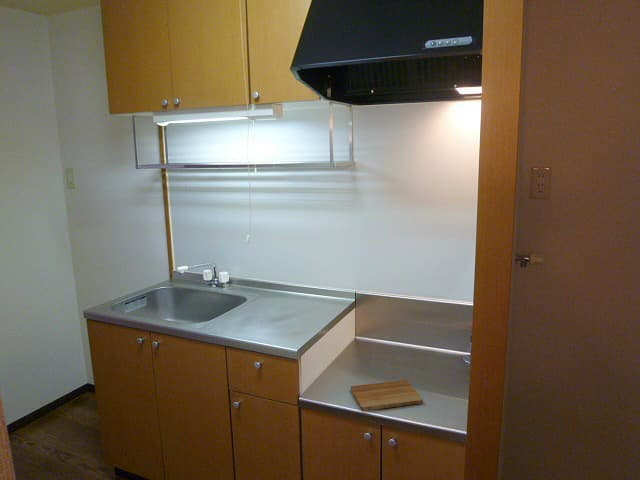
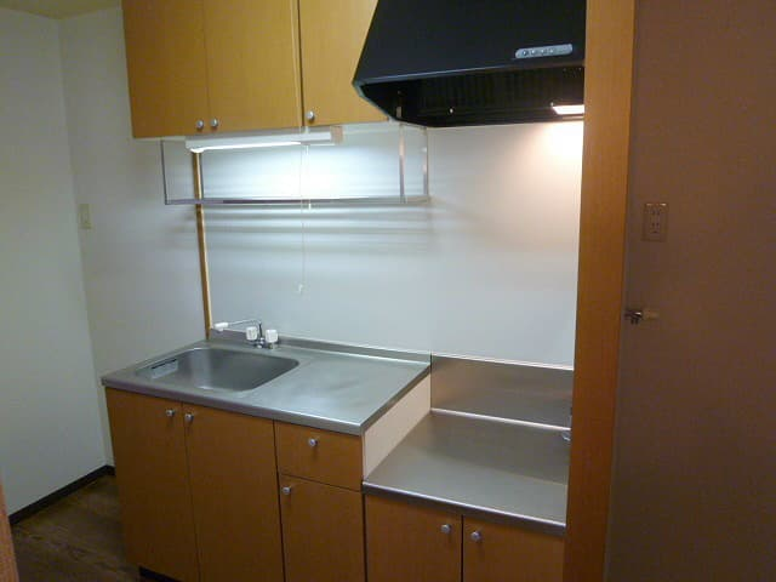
- cutting board [350,379,424,412]
